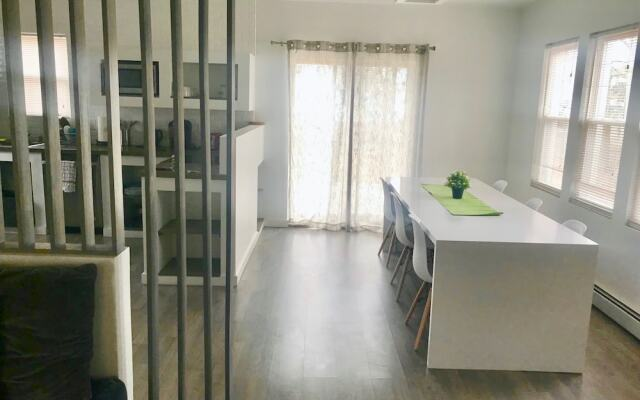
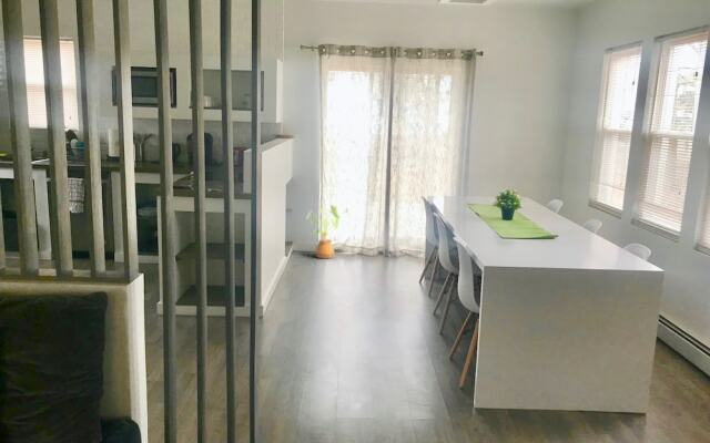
+ house plant [306,204,352,259]
